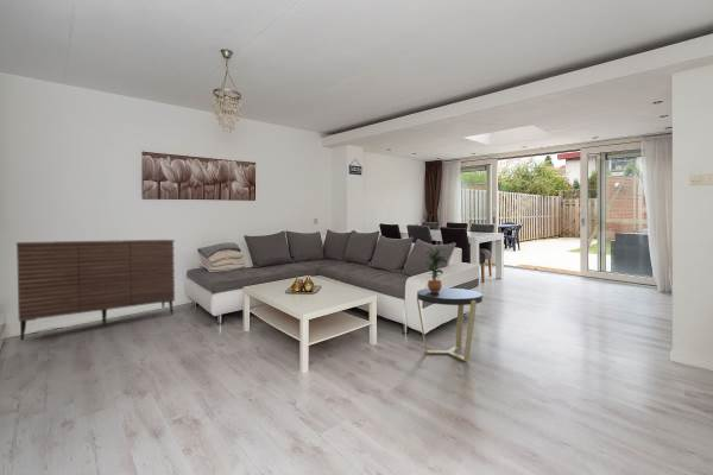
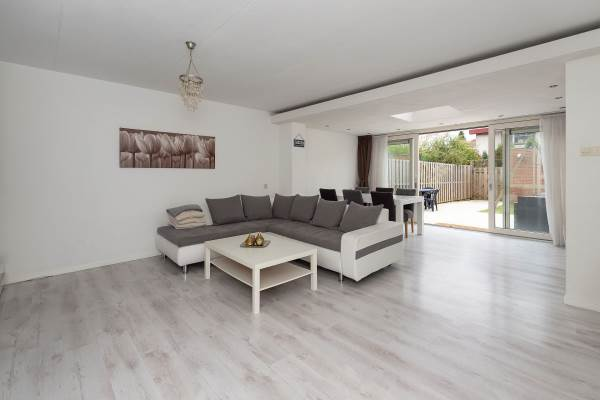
- sideboard [15,239,176,342]
- side table [416,286,484,362]
- potted plant [424,246,448,292]
